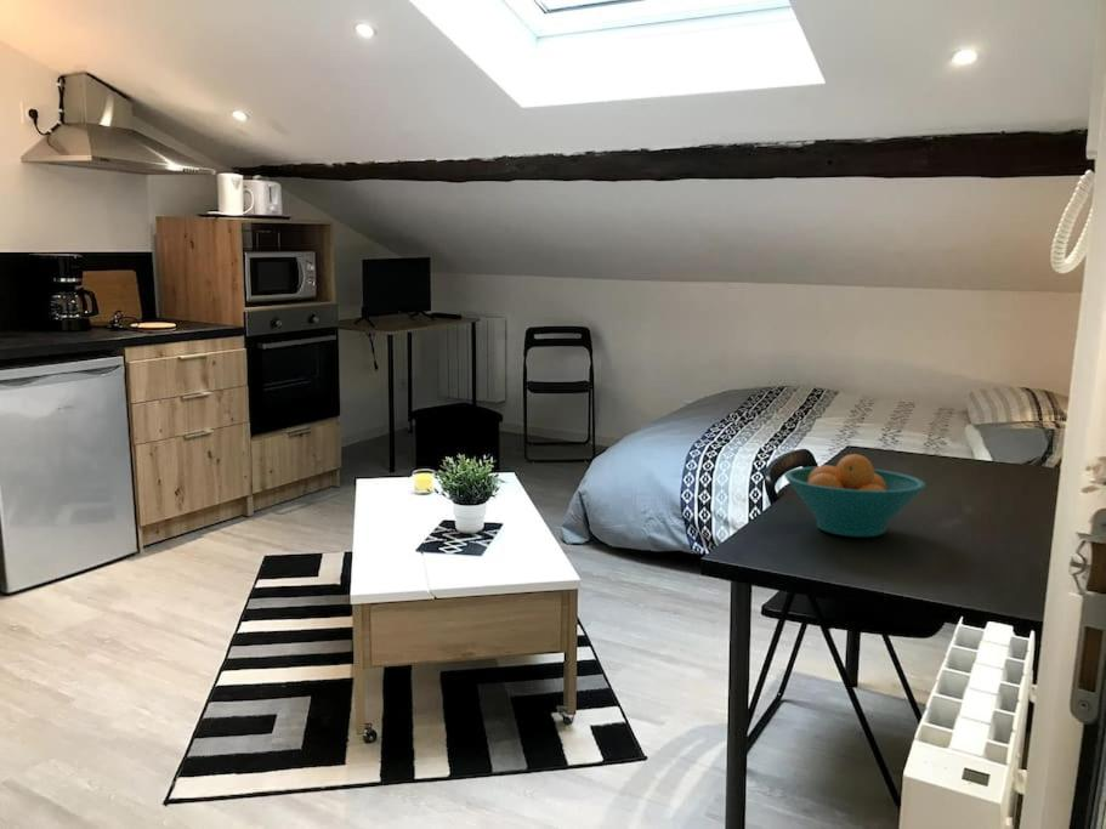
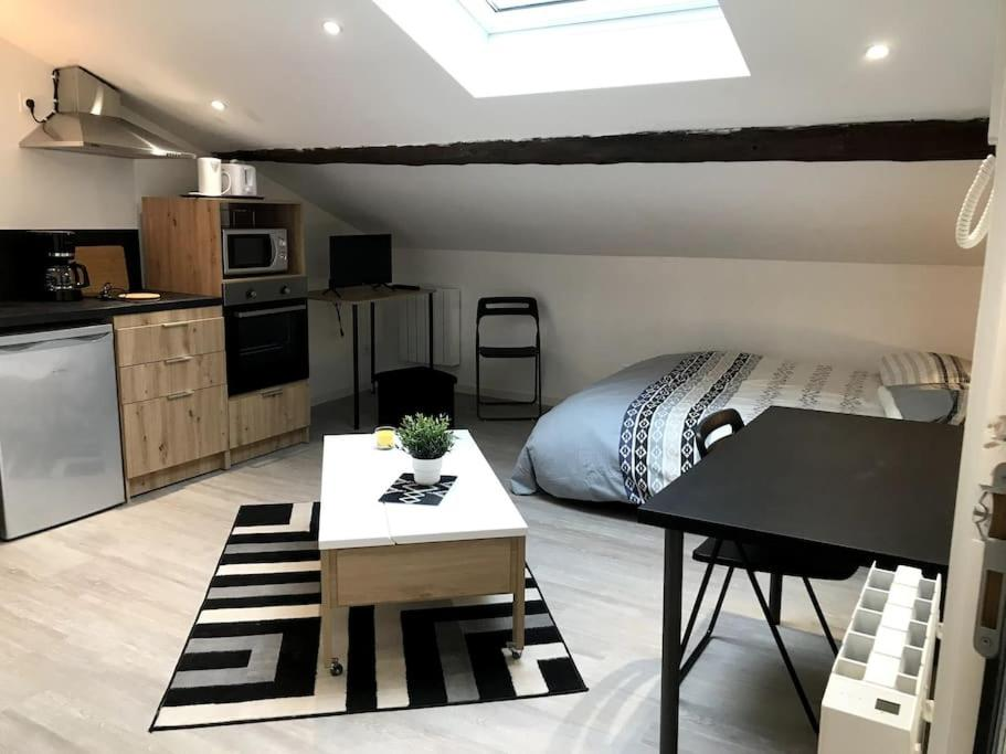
- fruit bowl [783,453,926,538]
